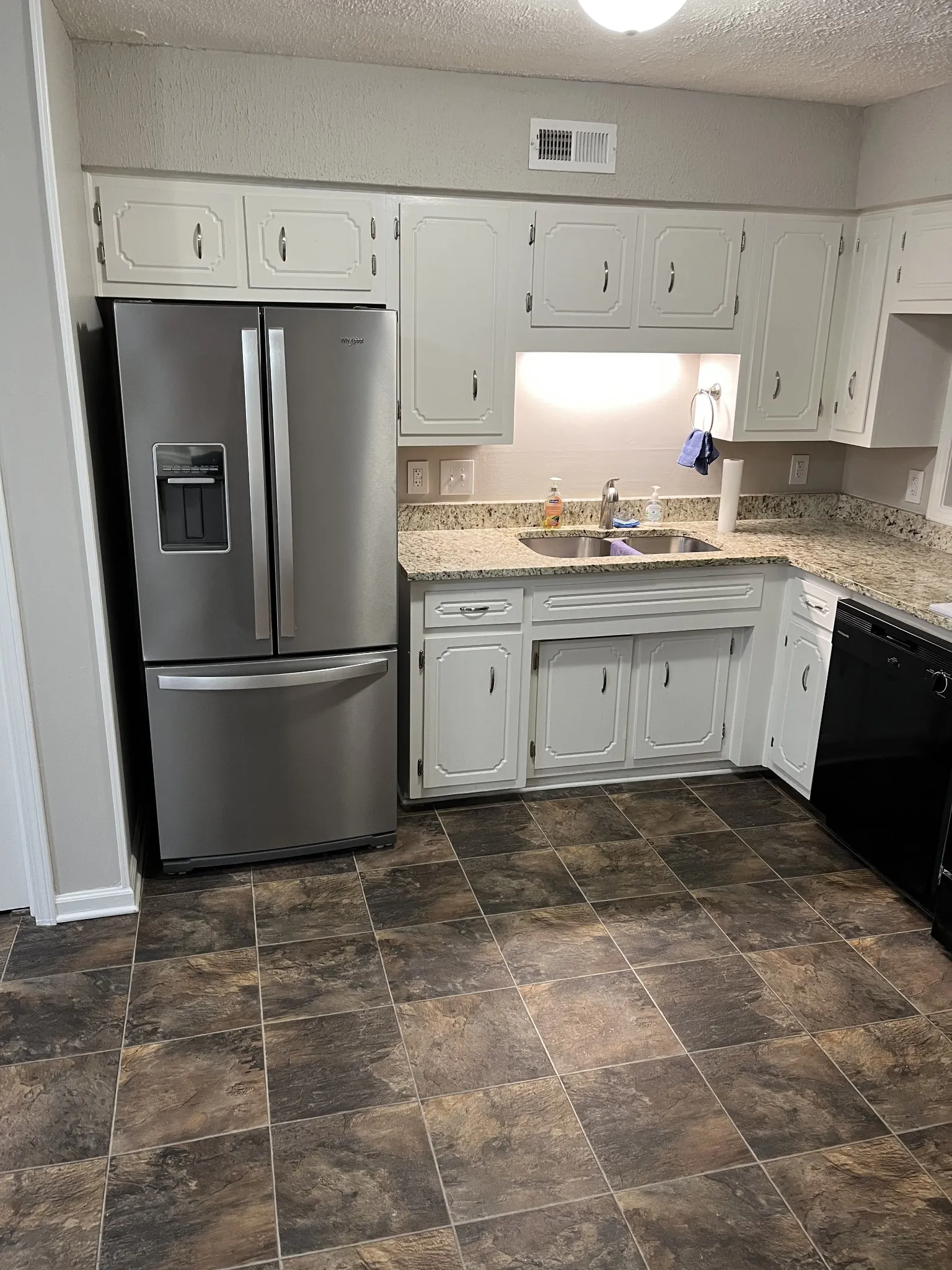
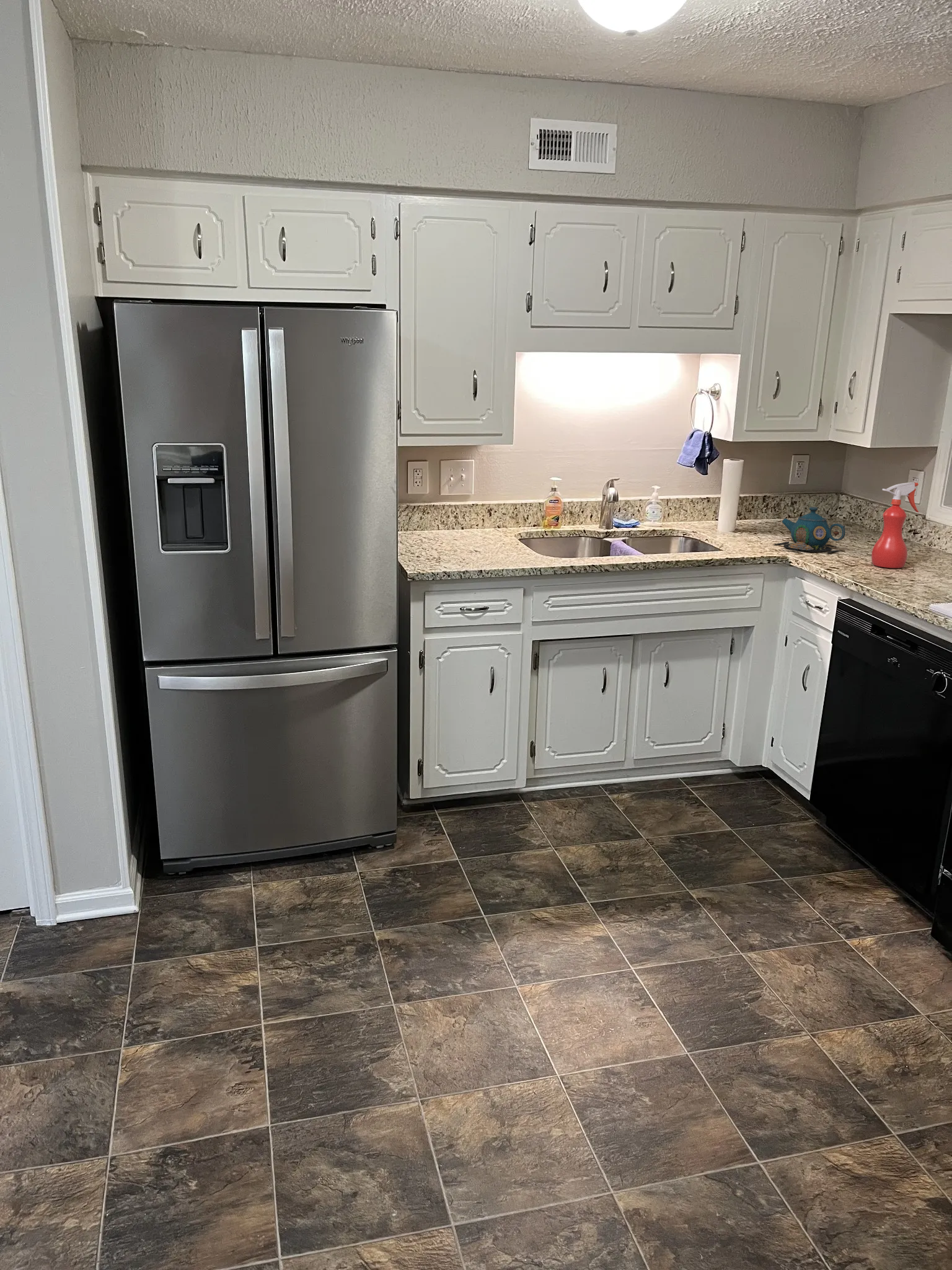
+ spray bottle [871,482,919,569]
+ teapot [773,507,846,554]
